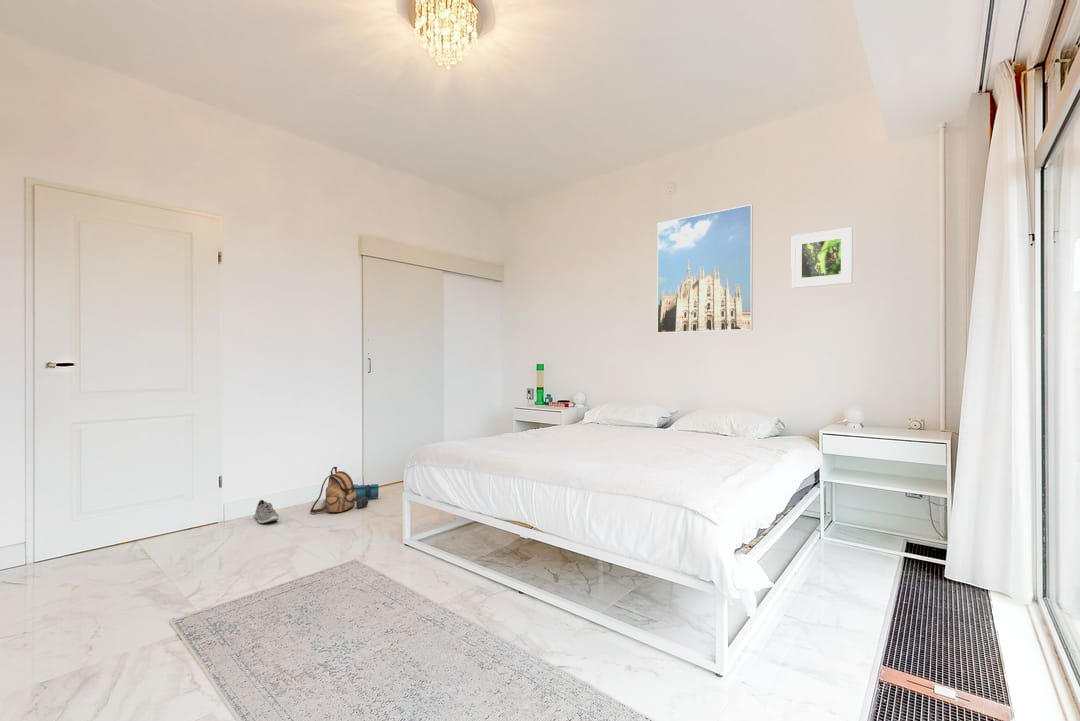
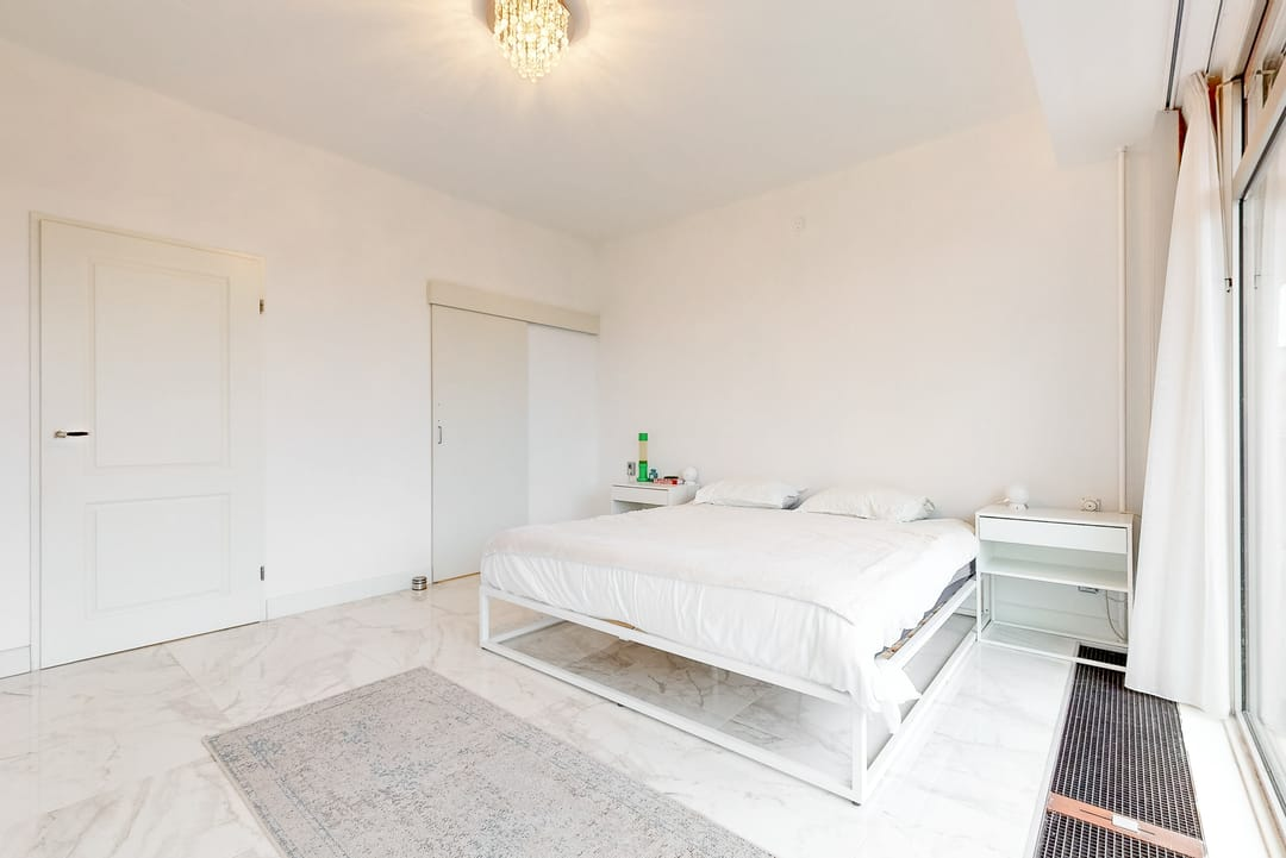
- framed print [656,203,754,334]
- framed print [790,226,854,289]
- backpack [309,466,380,514]
- sneaker [254,499,280,524]
